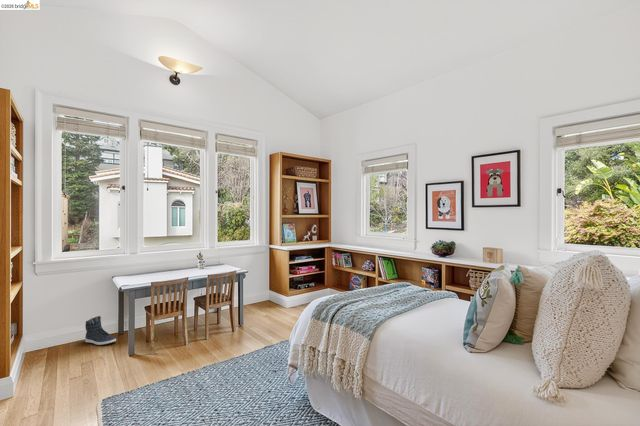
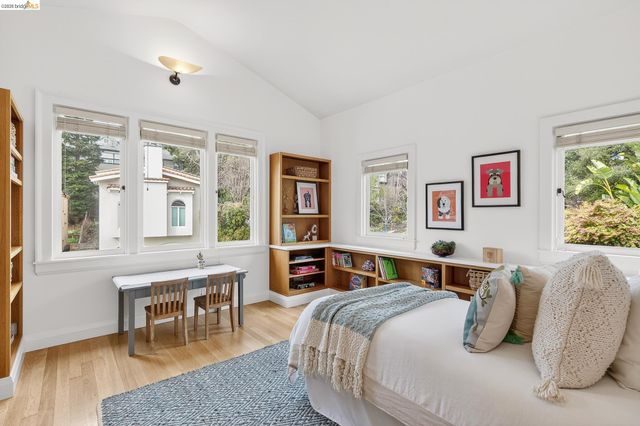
- sneaker [84,315,117,346]
